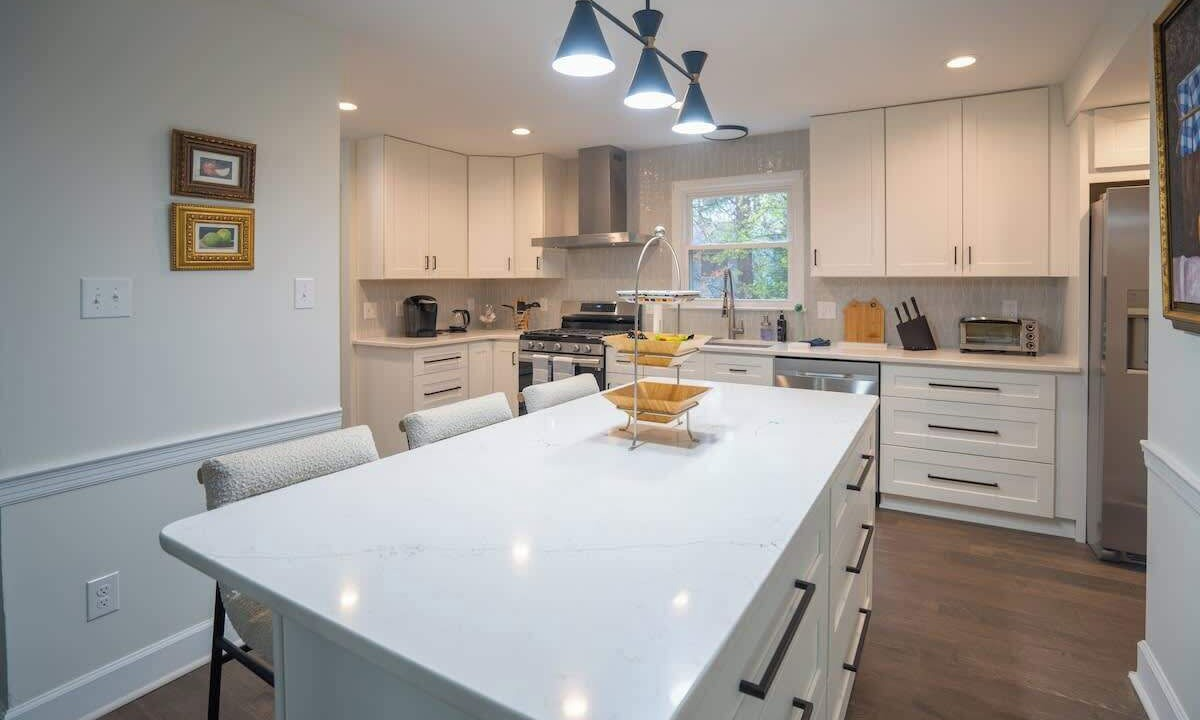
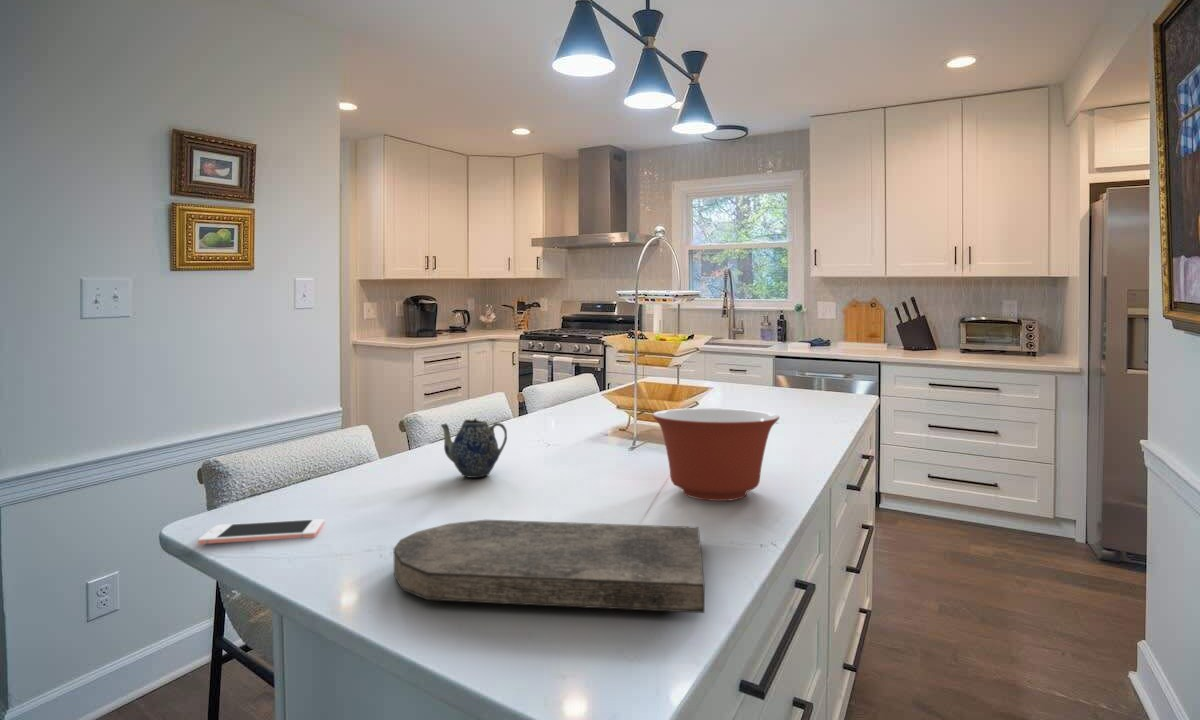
+ teapot [439,417,508,479]
+ cell phone [197,518,325,545]
+ cutting board [393,519,705,614]
+ mixing bowl [651,407,781,502]
